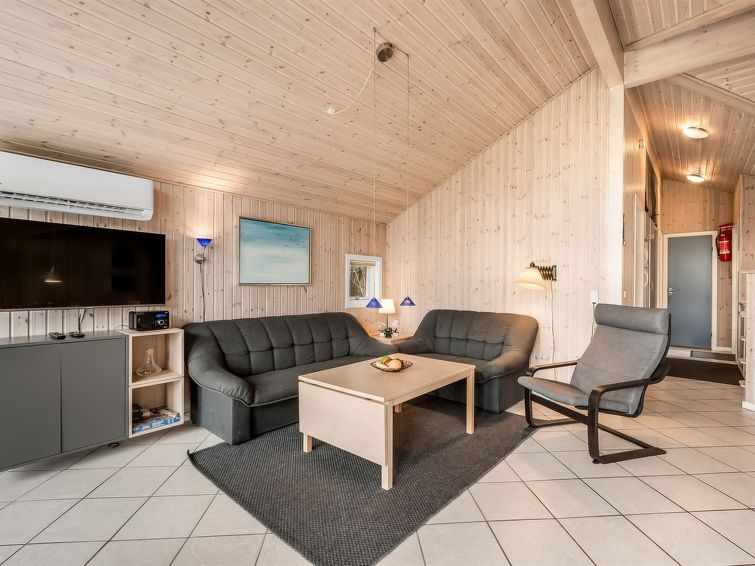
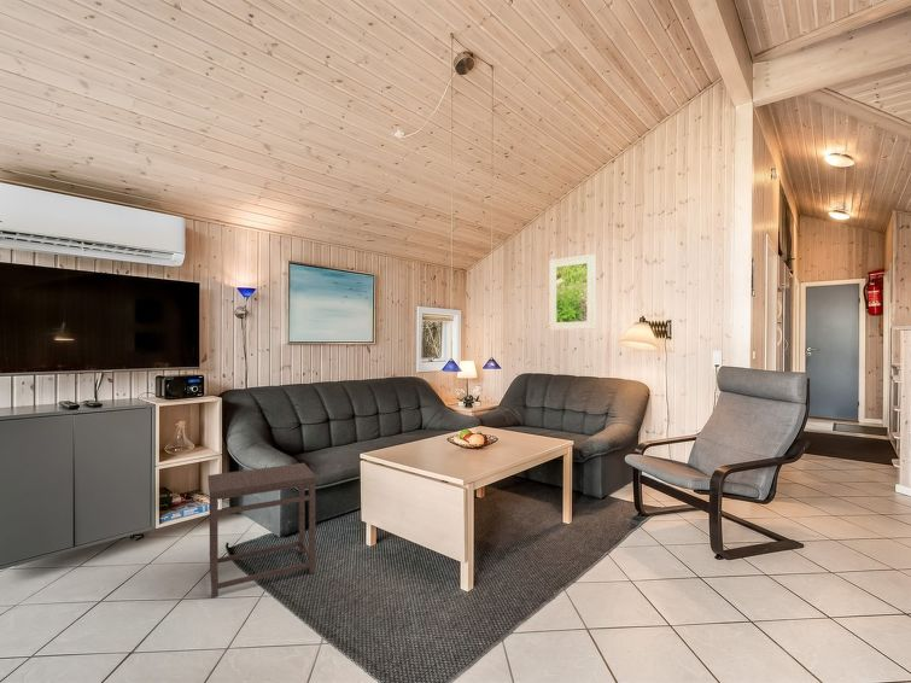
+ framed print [549,253,596,331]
+ side table [206,462,317,599]
